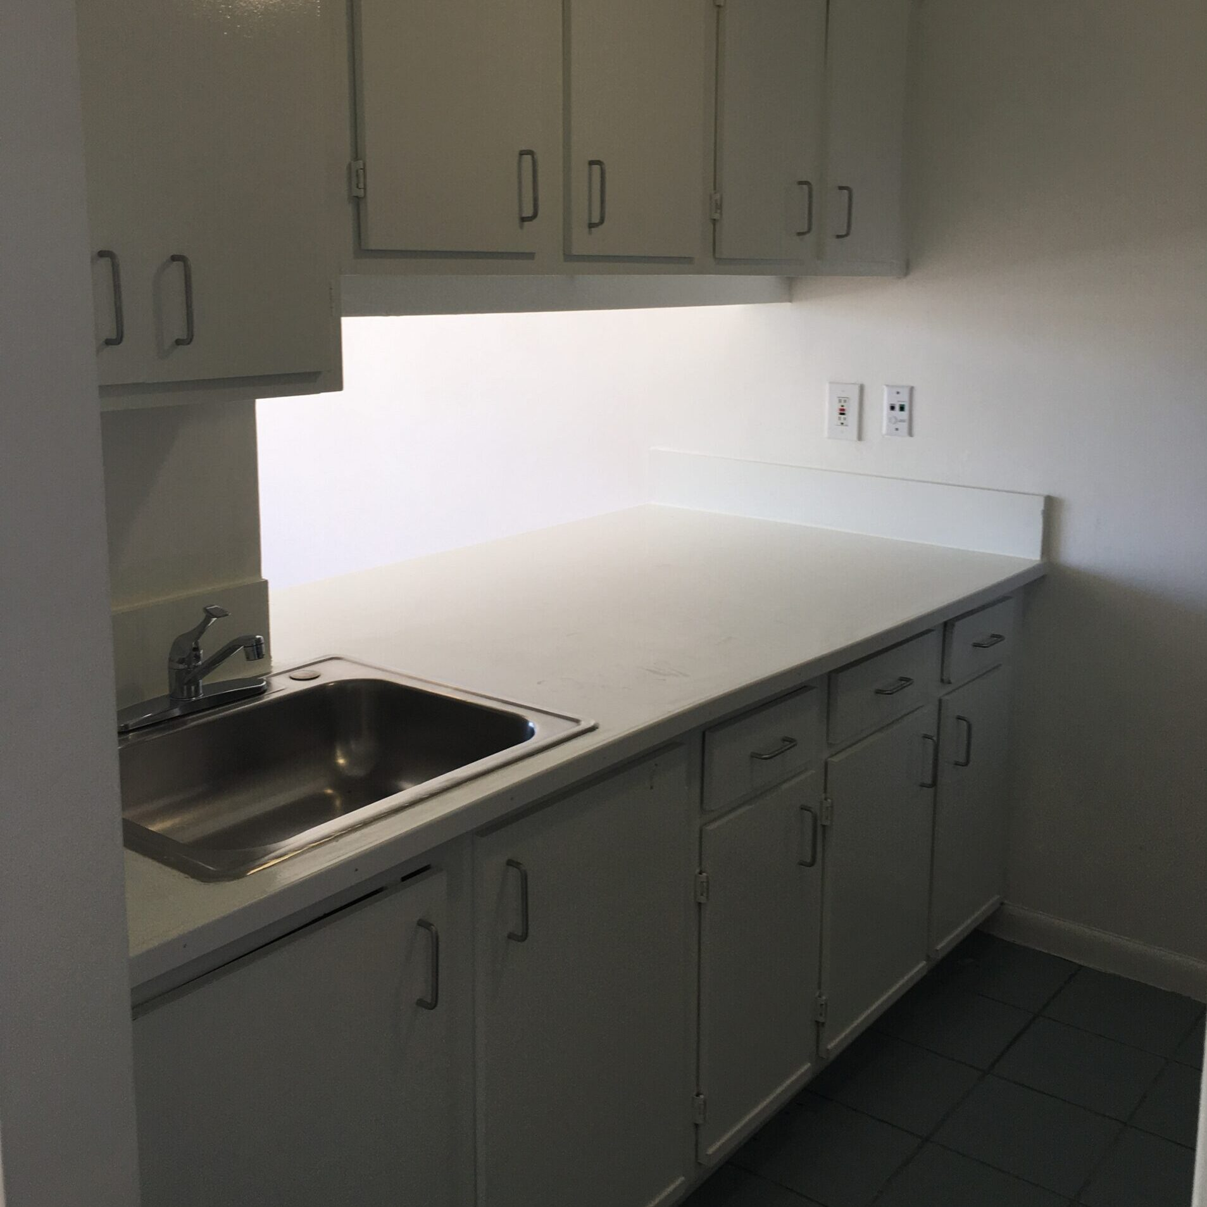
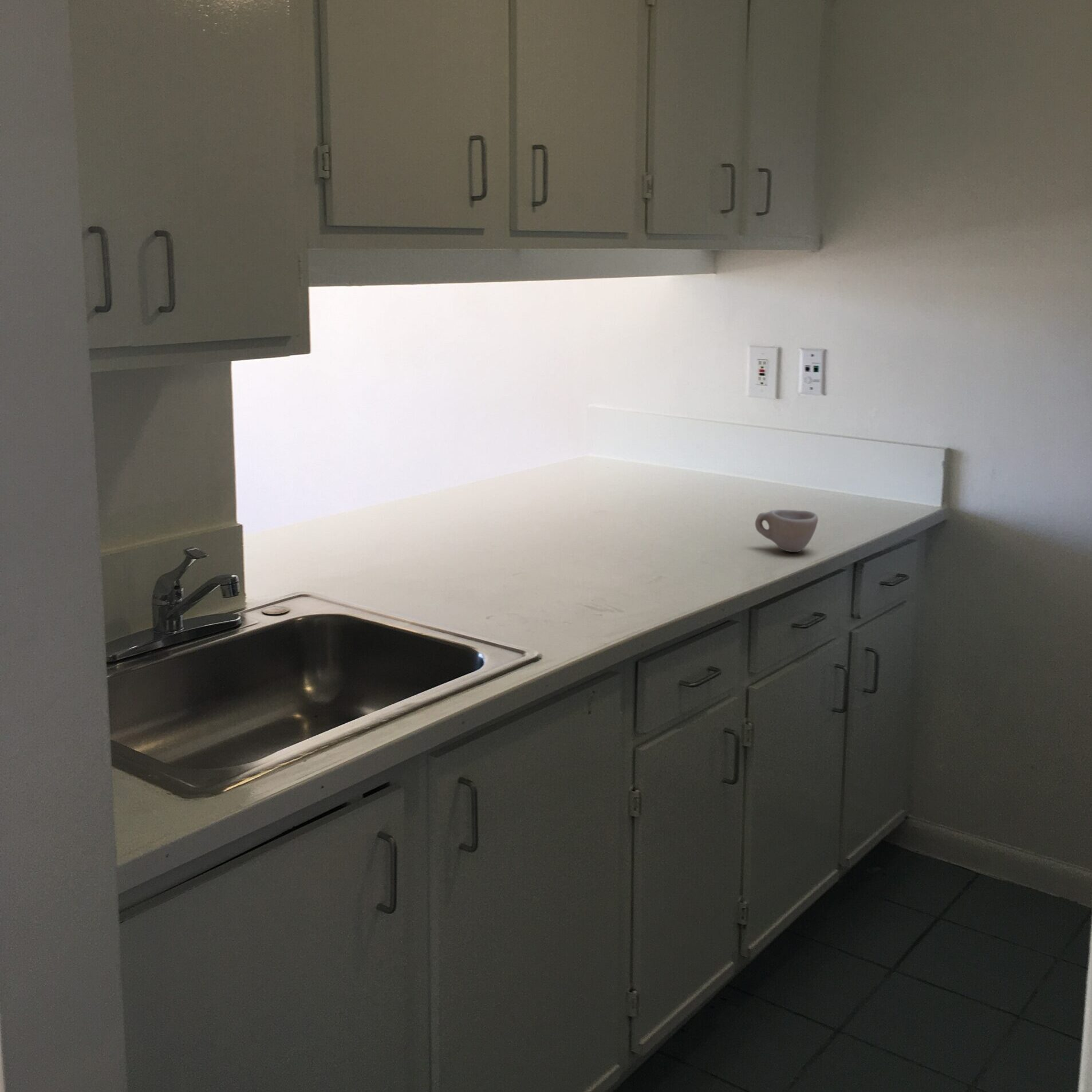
+ cup [755,509,819,553]
